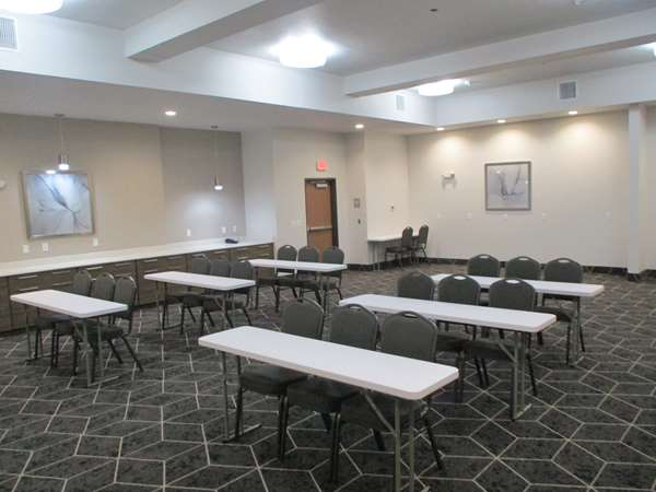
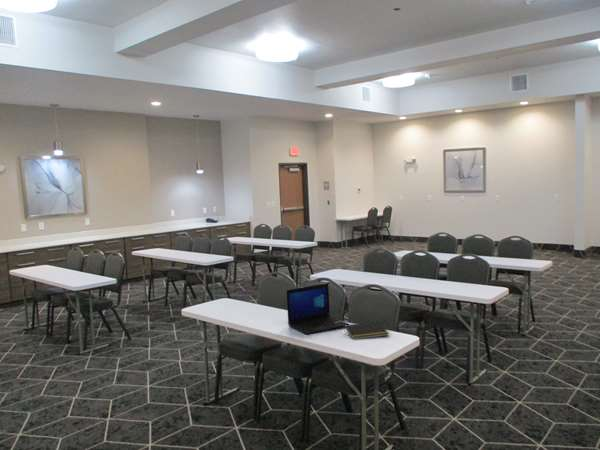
+ notepad [343,320,390,340]
+ laptop [286,282,350,336]
